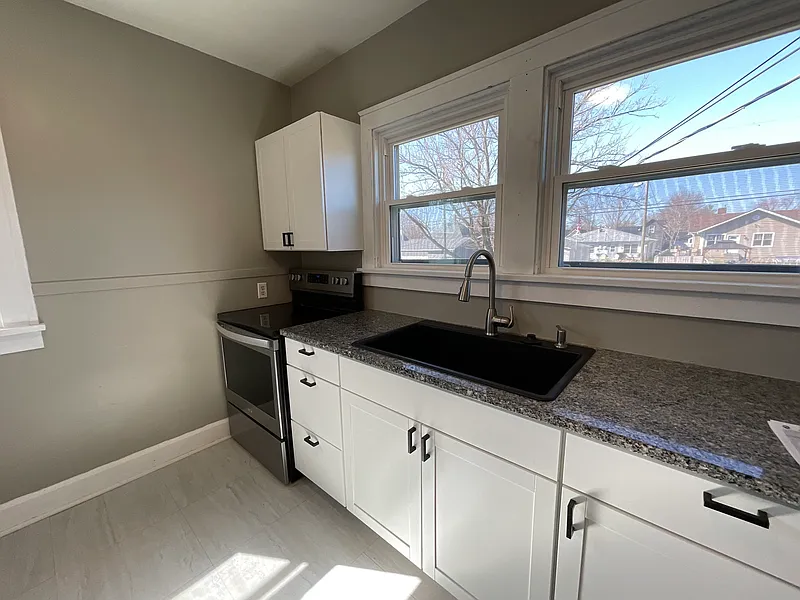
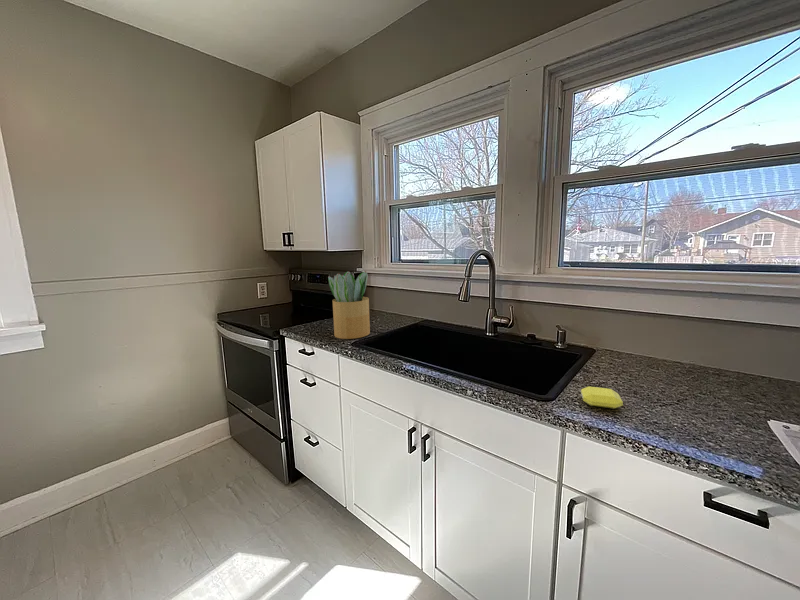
+ soap bar [580,386,624,409]
+ potted plant [327,270,371,340]
